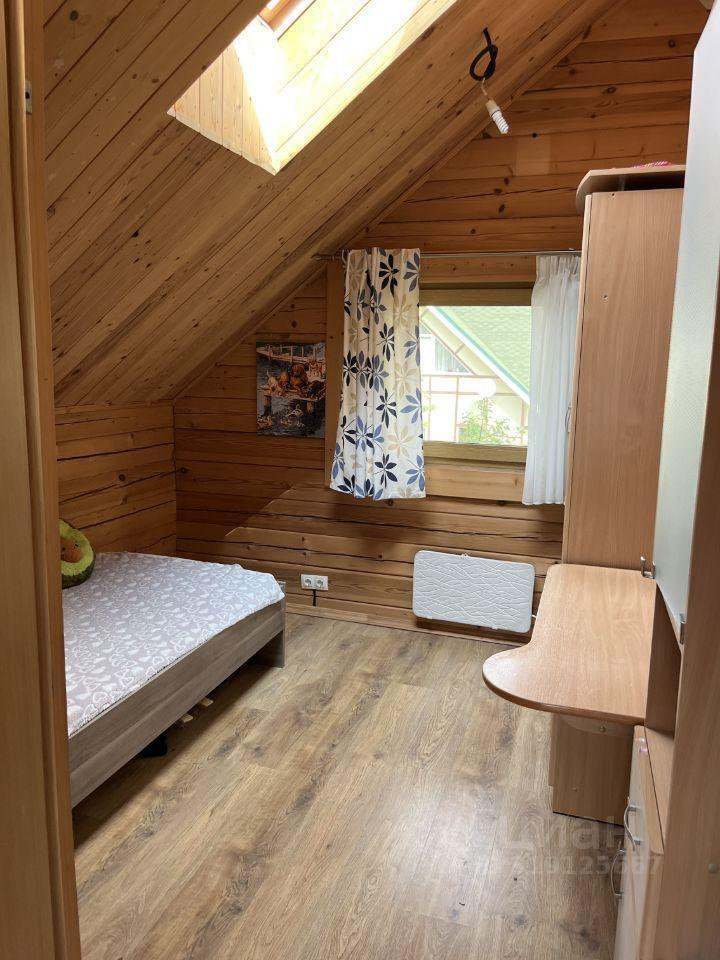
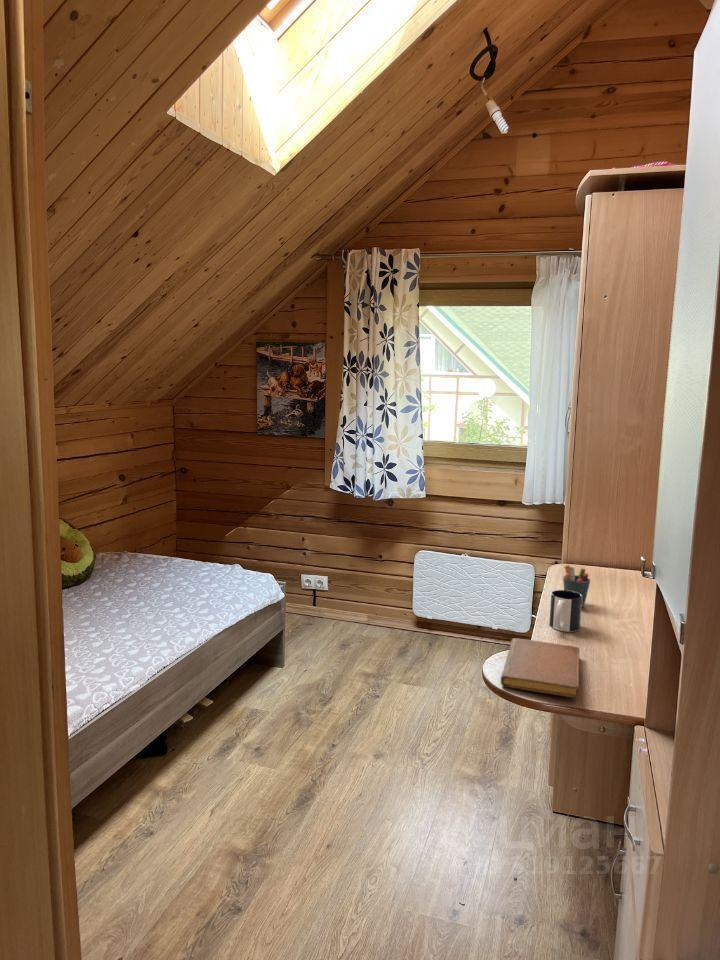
+ mug [548,589,582,633]
+ notebook [500,637,580,699]
+ pen holder [562,564,591,608]
